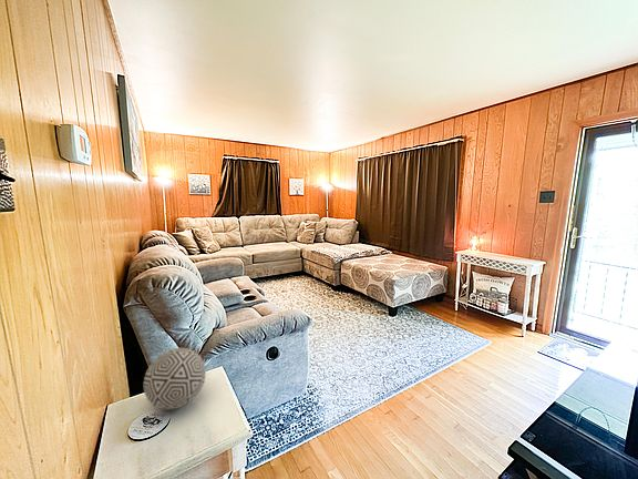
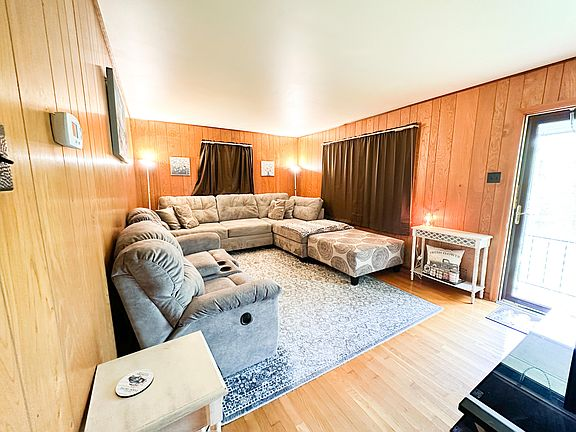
- decorative ball [143,347,207,410]
